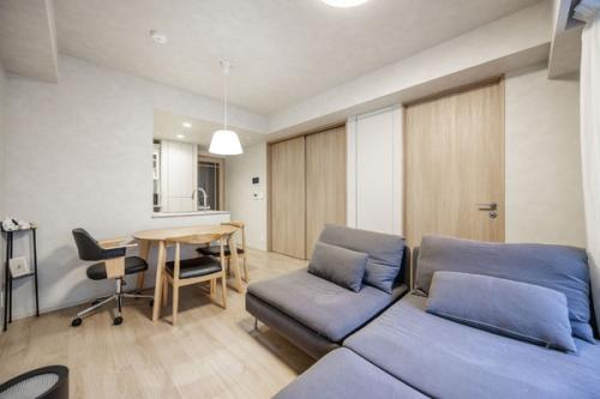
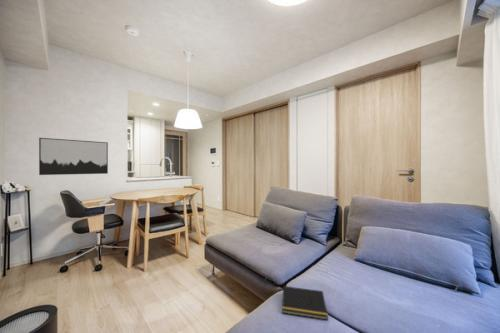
+ wall art [38,137,109,176]
+ notepad [281,285,329,321]
